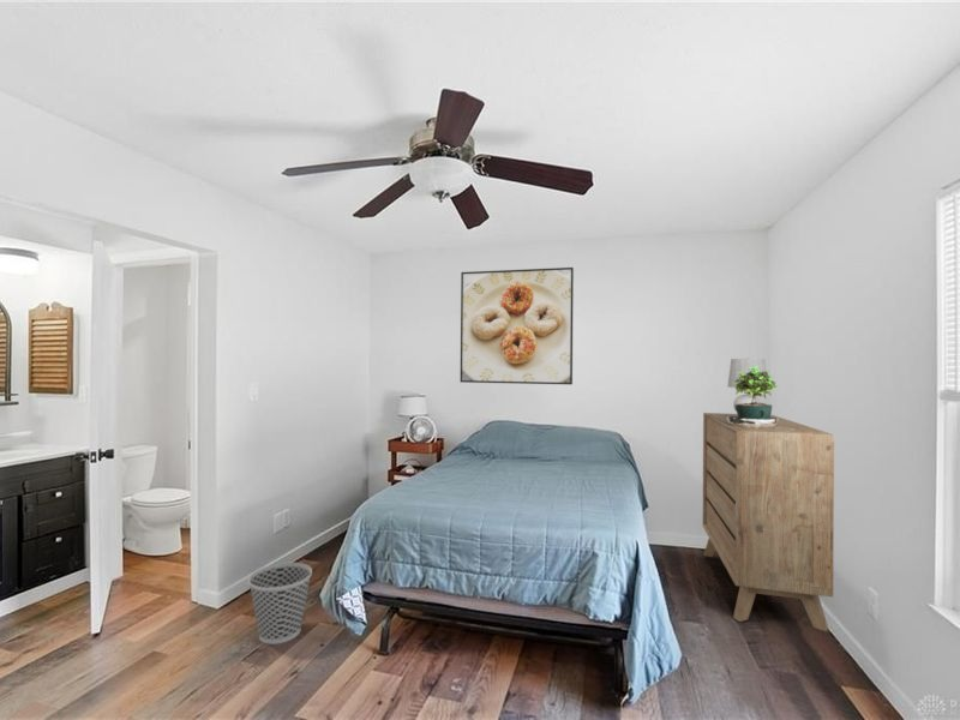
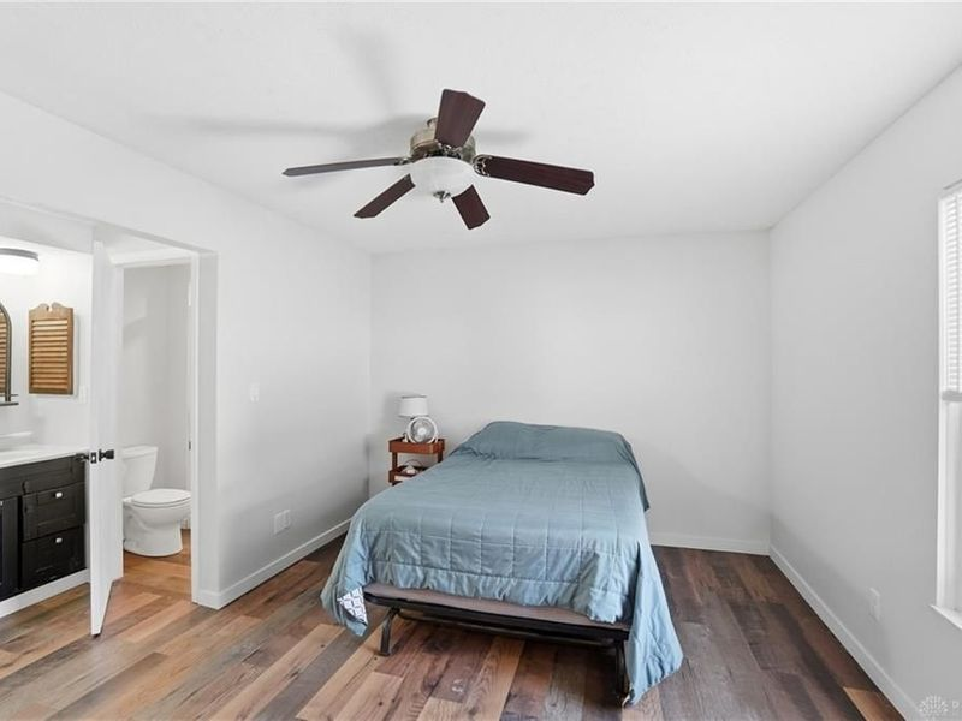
- dresser [702,412,835,632]
- wastebasket [247,562,313,646]
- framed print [460,266,575,385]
- table lamp [726,358,767,413]
- potted plant [727,366,794,430]
